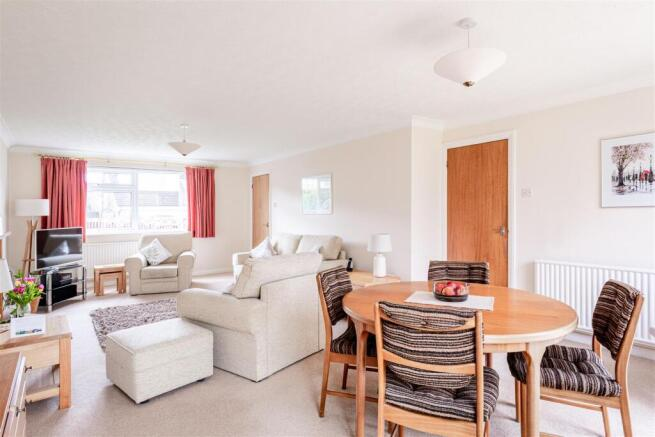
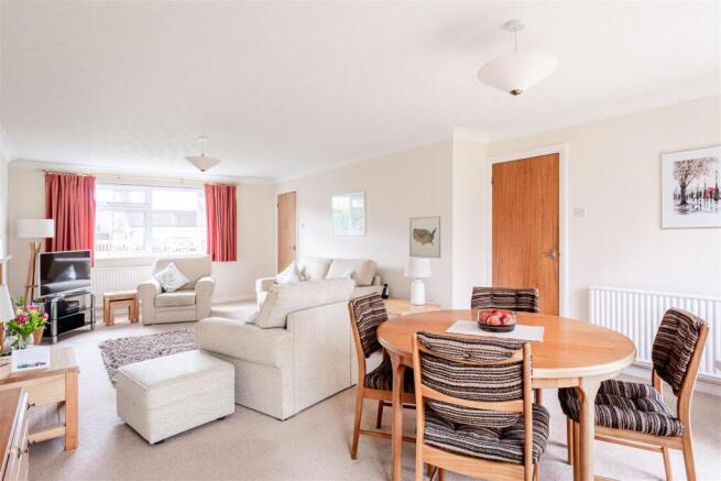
+ wall art [408,215,441,259]
